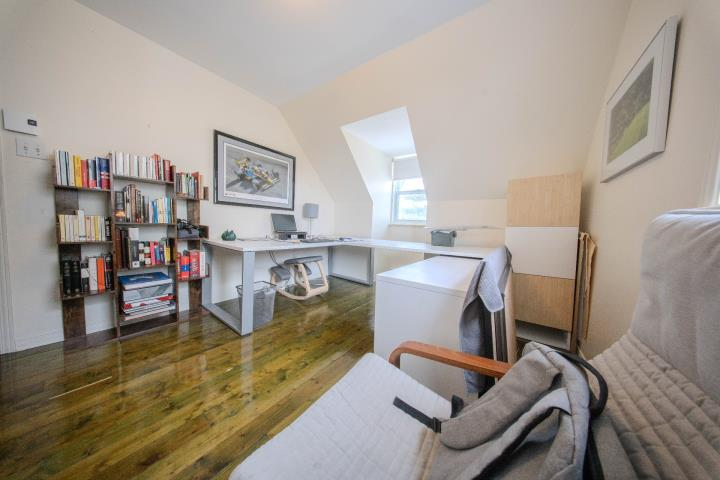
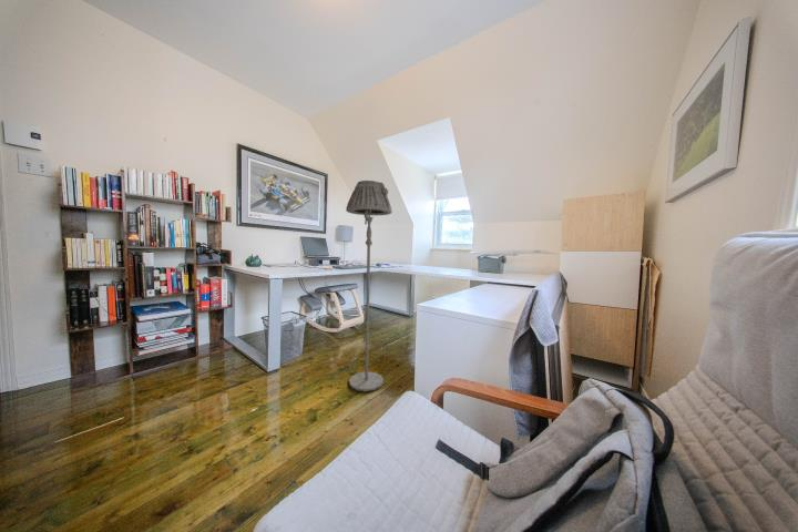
+ floor lamp [345,180,393,392]
